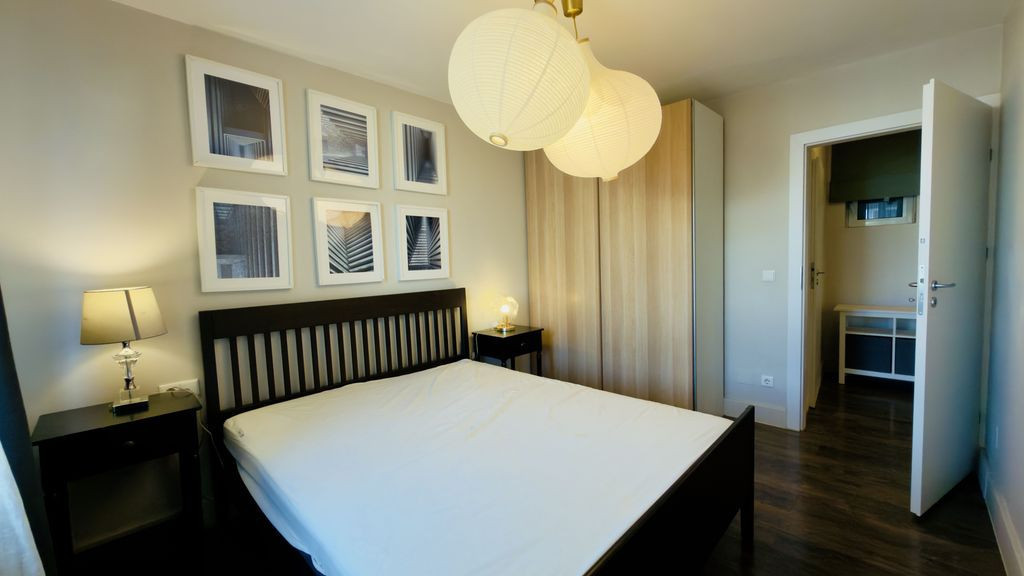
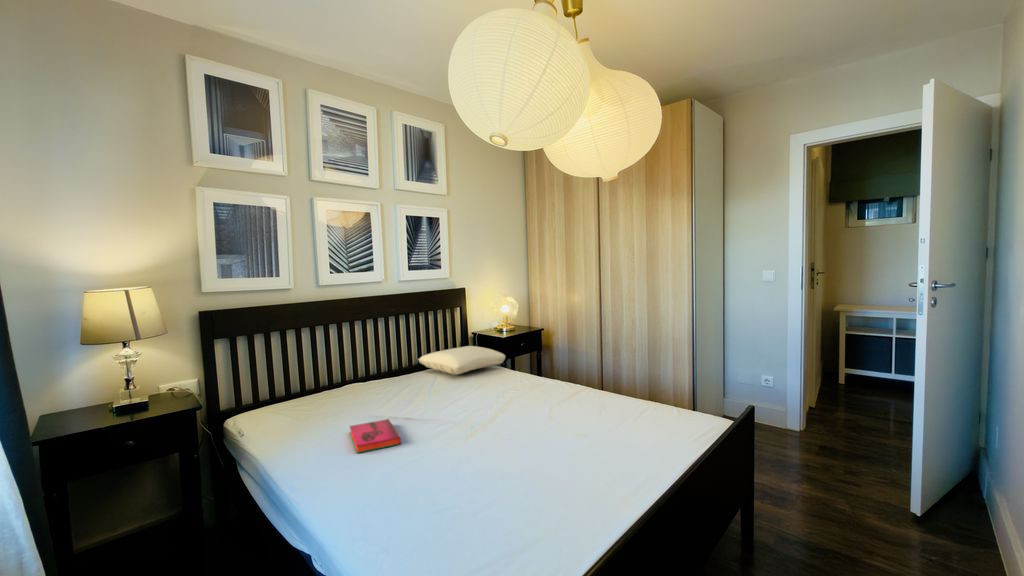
+ pillow [417,345,506,376]
+ hardback book [348,418,402,454]
